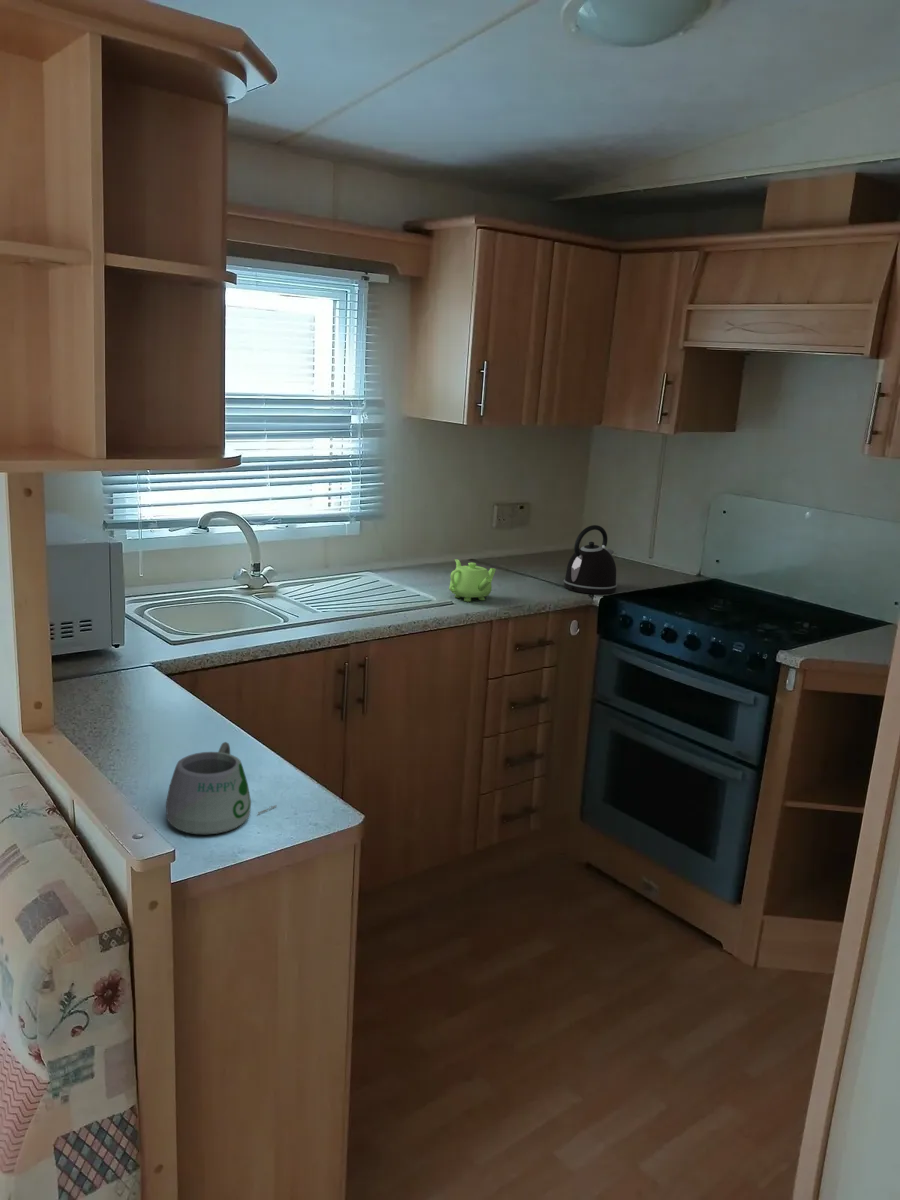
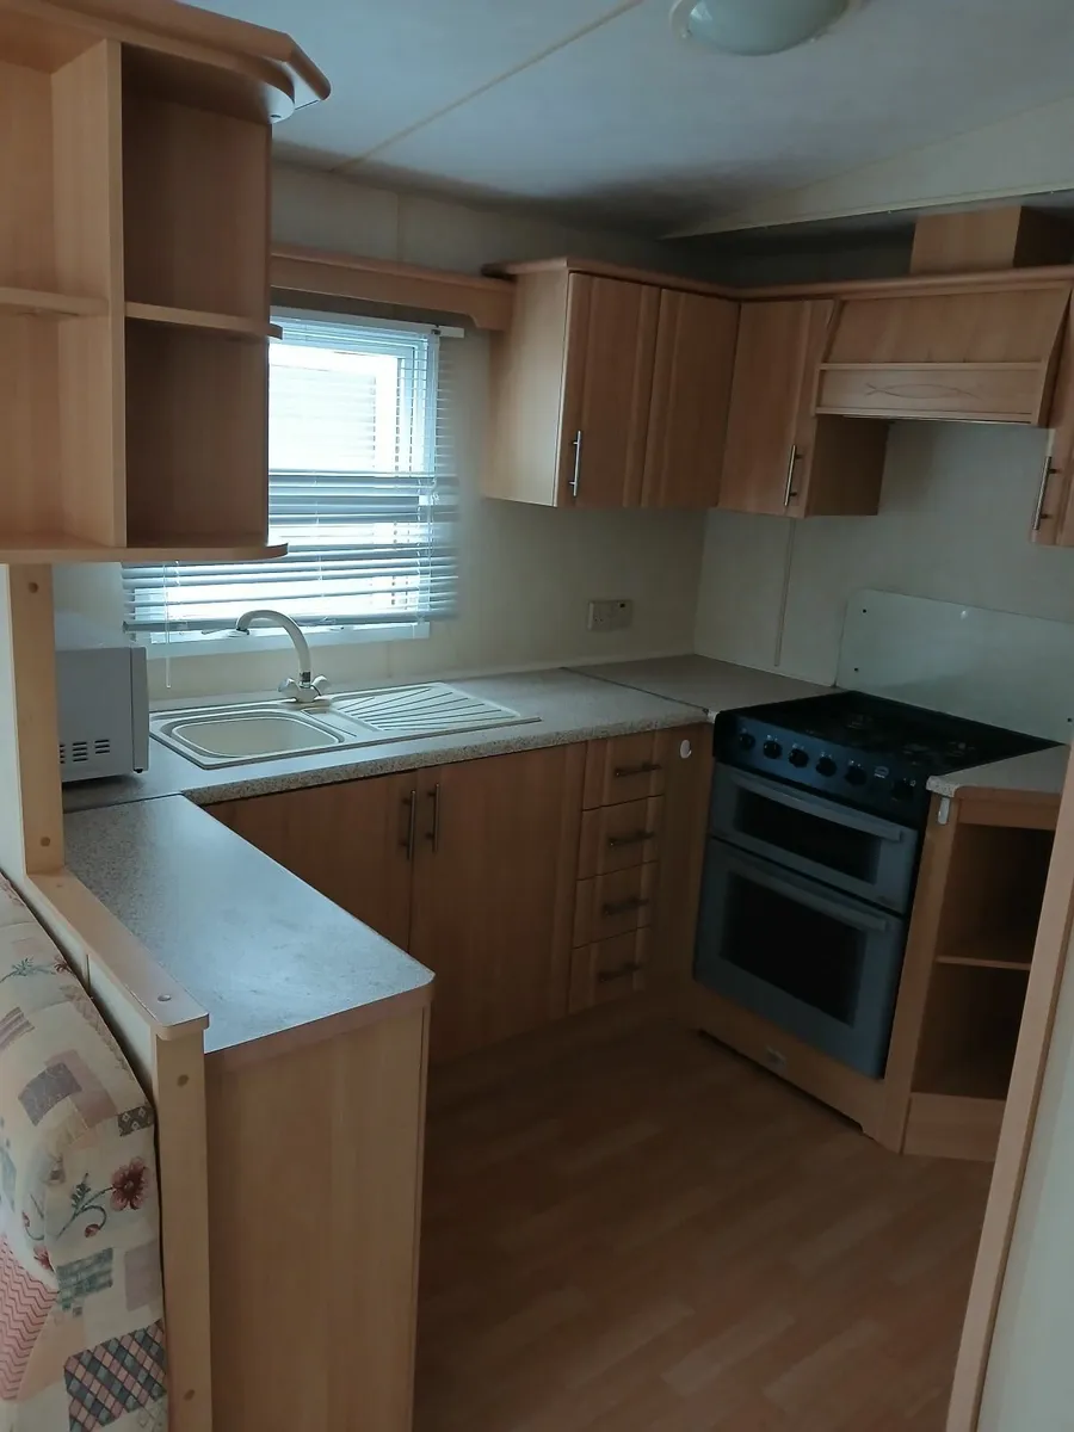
- teapot [448,558,497,603]
- mug [165,741,278,835]
- kettle [563,524,618,595]
